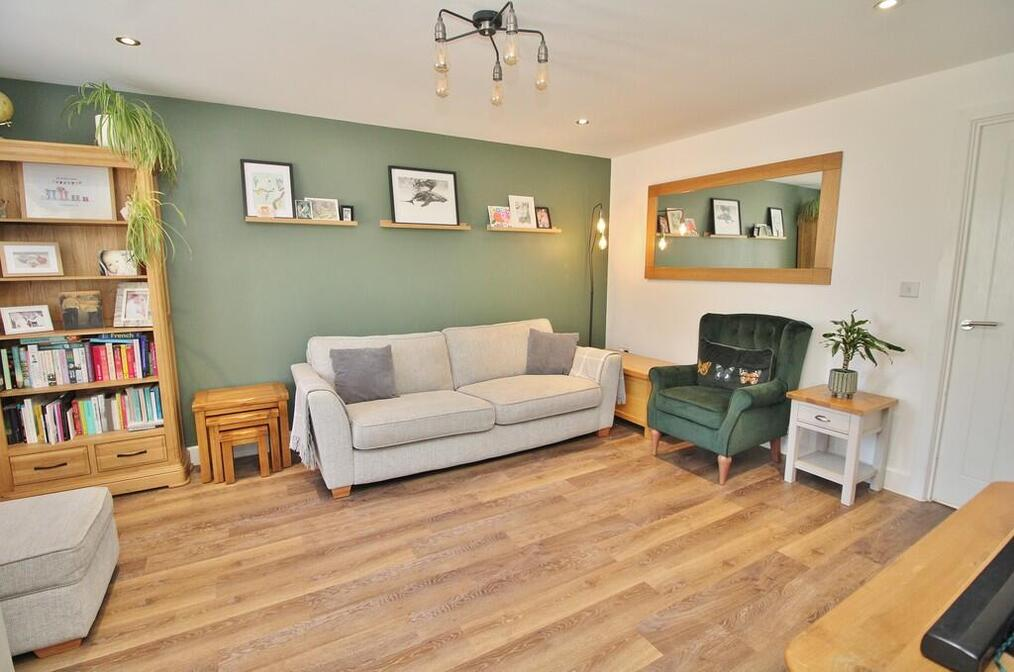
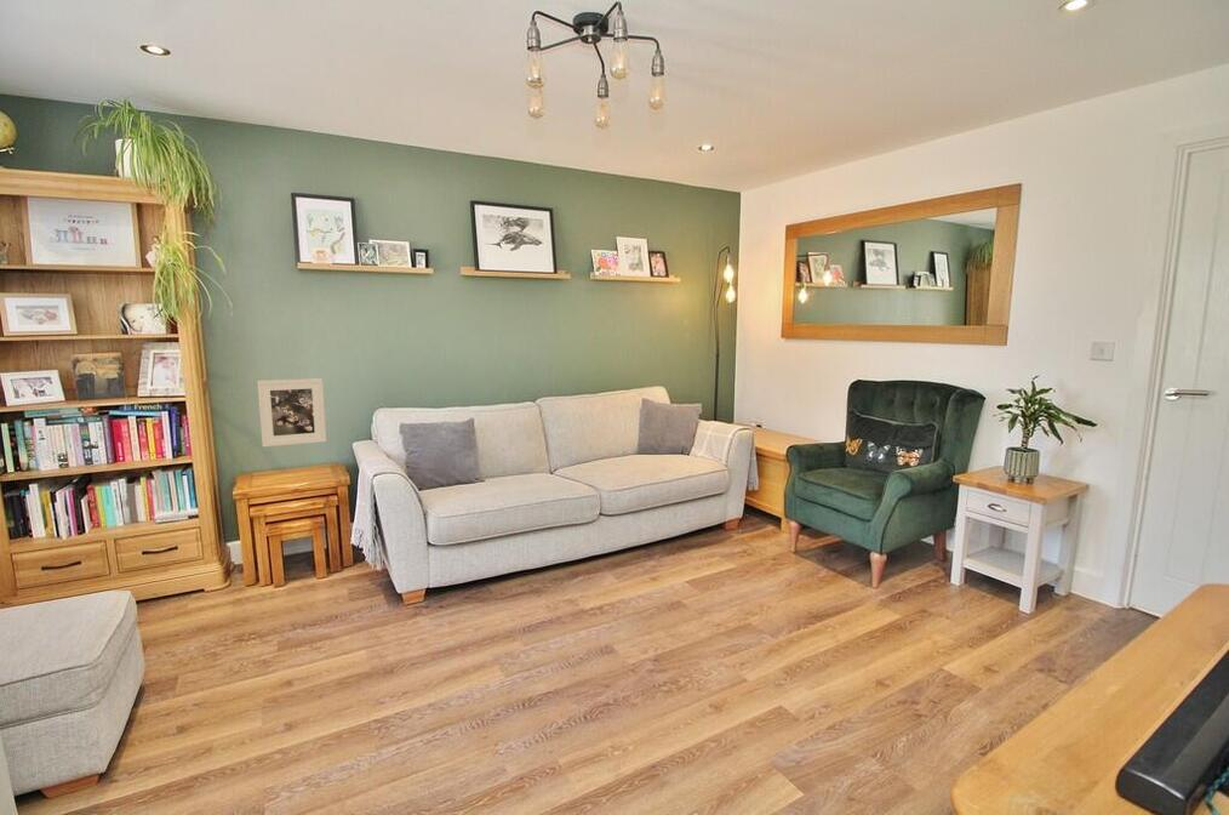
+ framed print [256,377,327,448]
